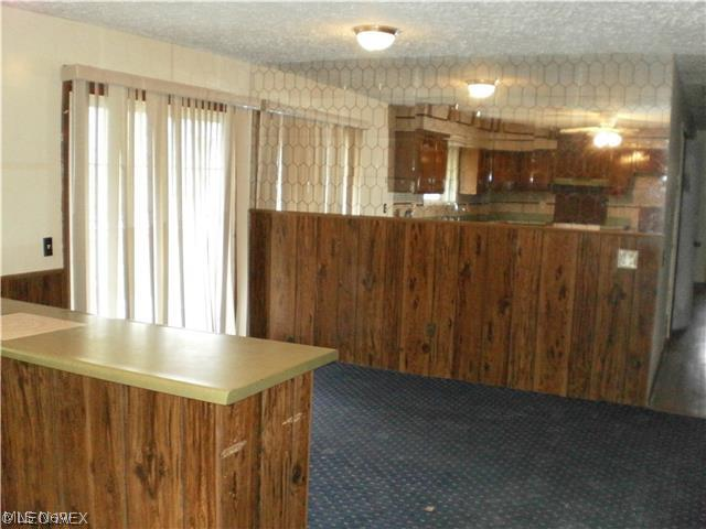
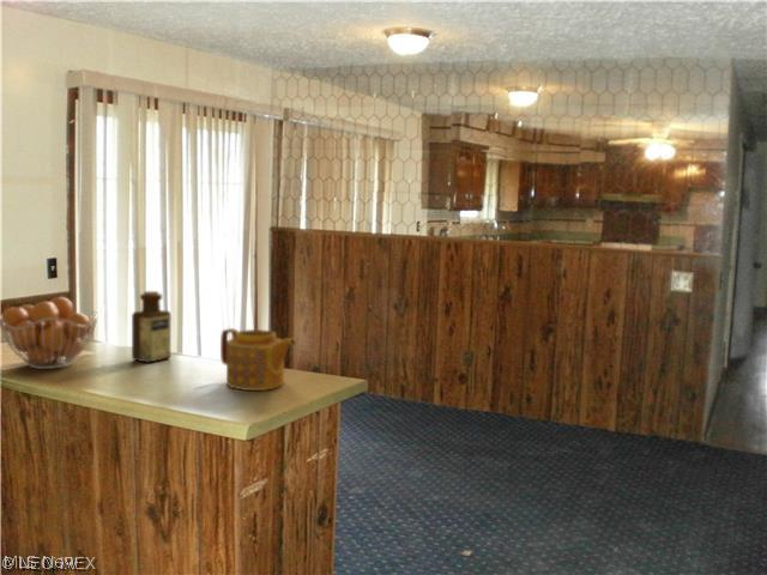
+ bottle [131,290,173,364]
+ fruit basket [0,296,99,370]
+ teapot [219,327,297,392]
